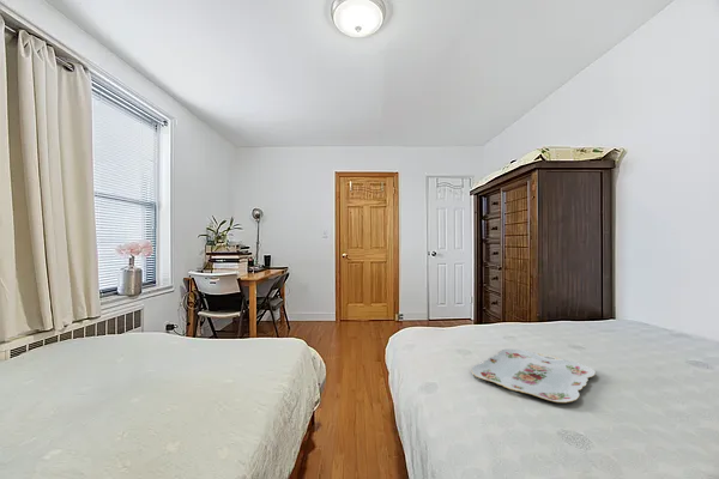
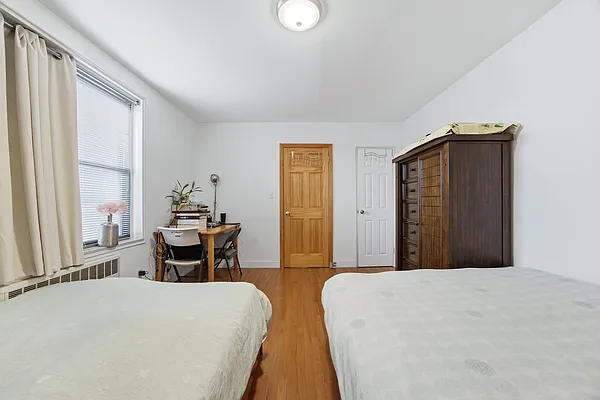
- serving tray [471,348,597,404]
